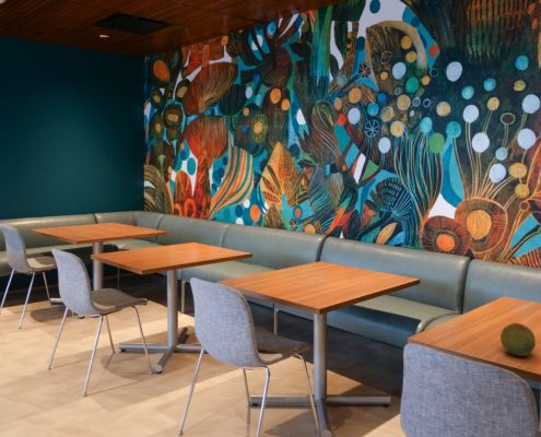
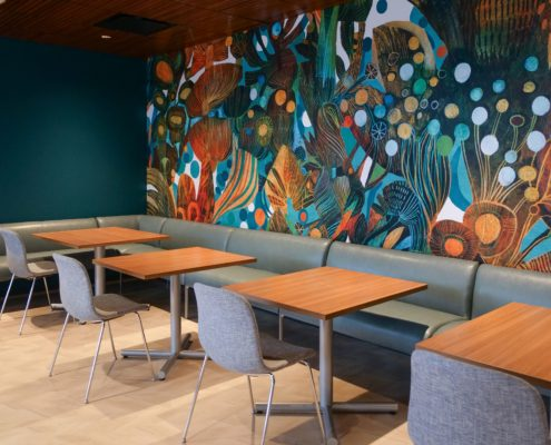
- fruit [499,322,537,357]
